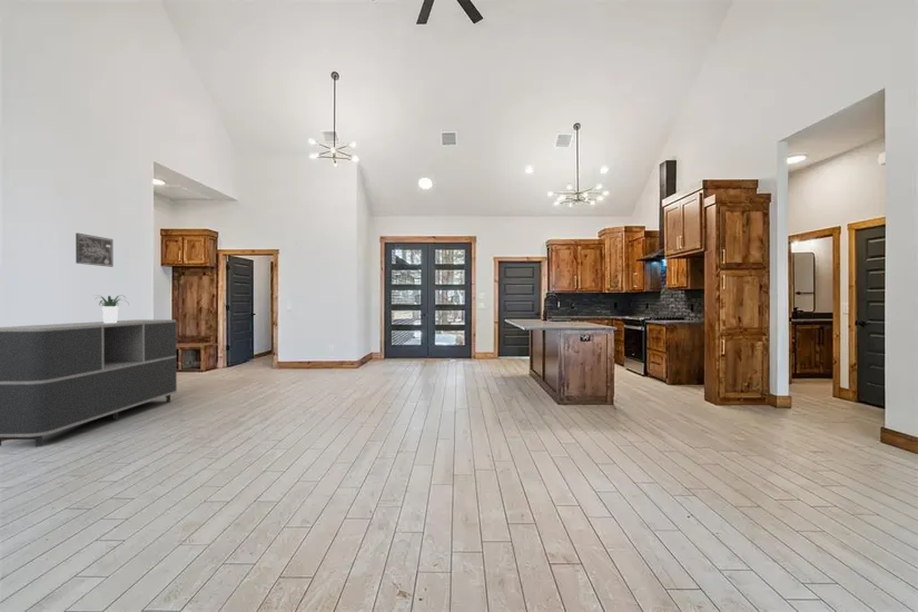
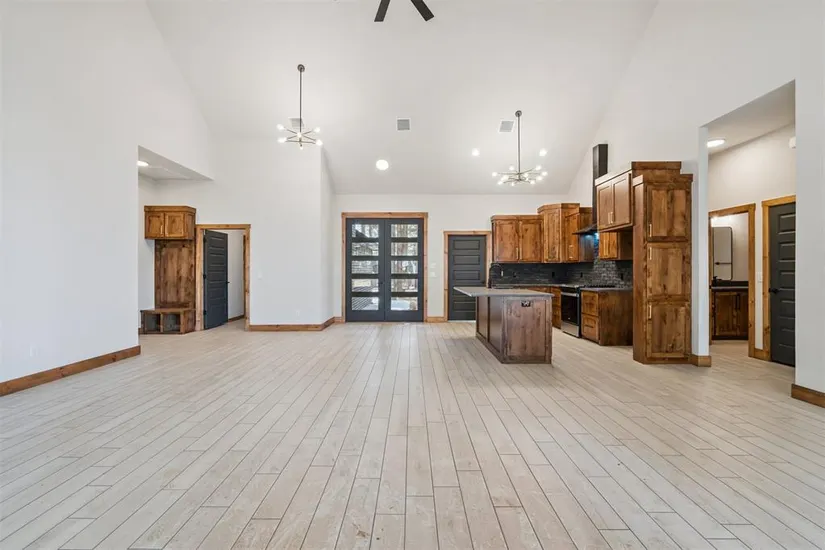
- sideboard [0,318,178,447]
- wall art [75,231,115,268]
- potted plant [95,294,130,323]
